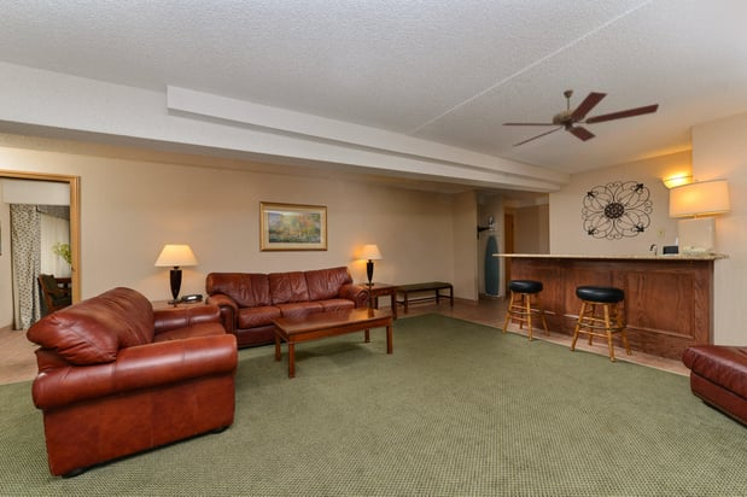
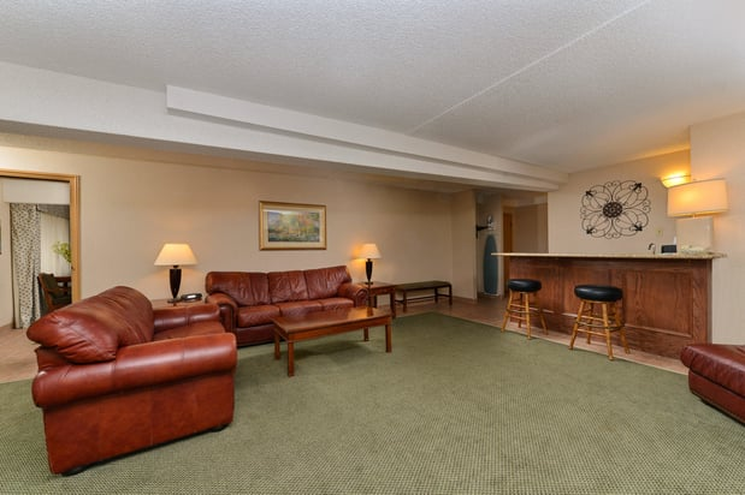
- ceiling fan [501,88,660,147]
